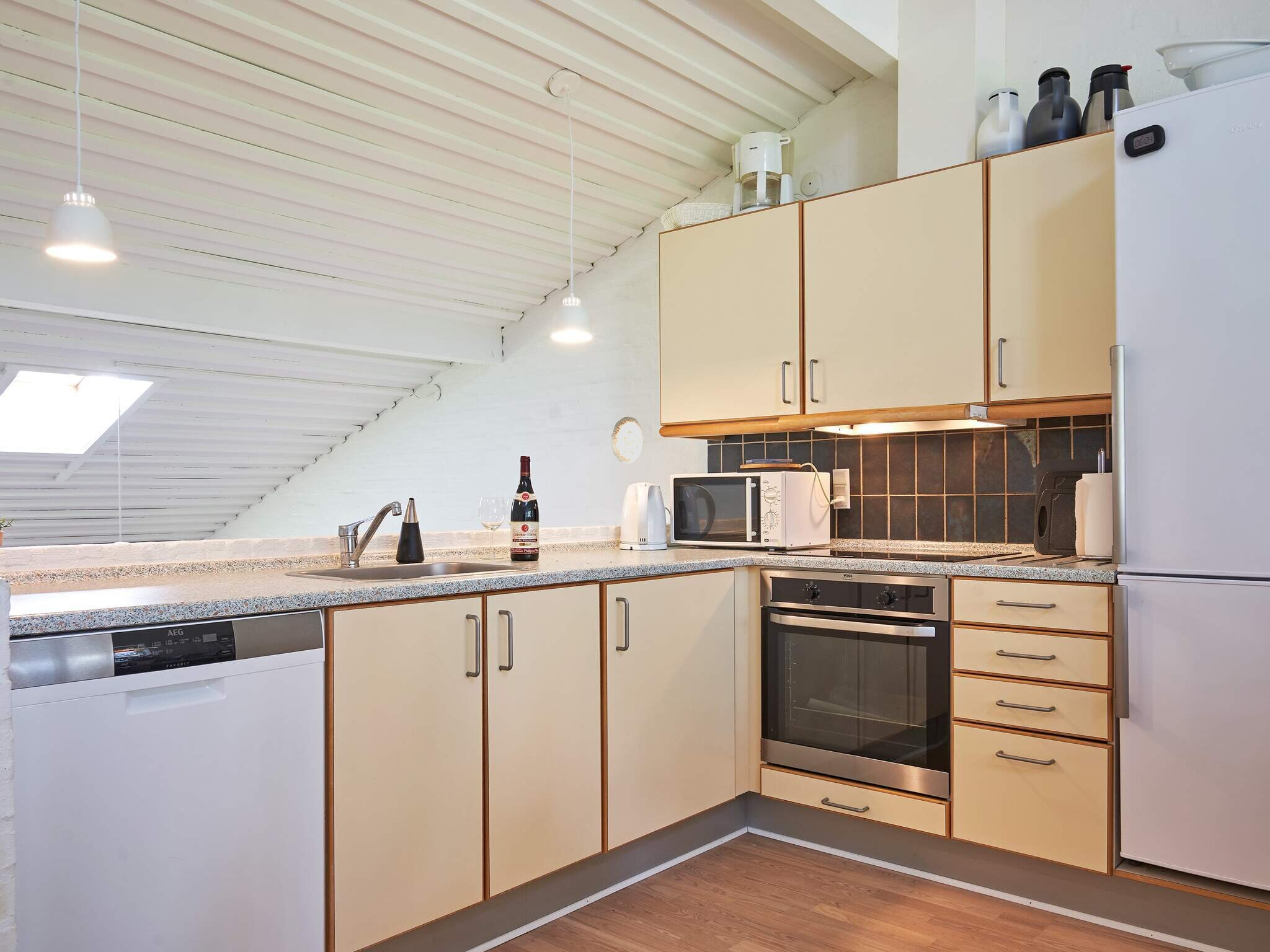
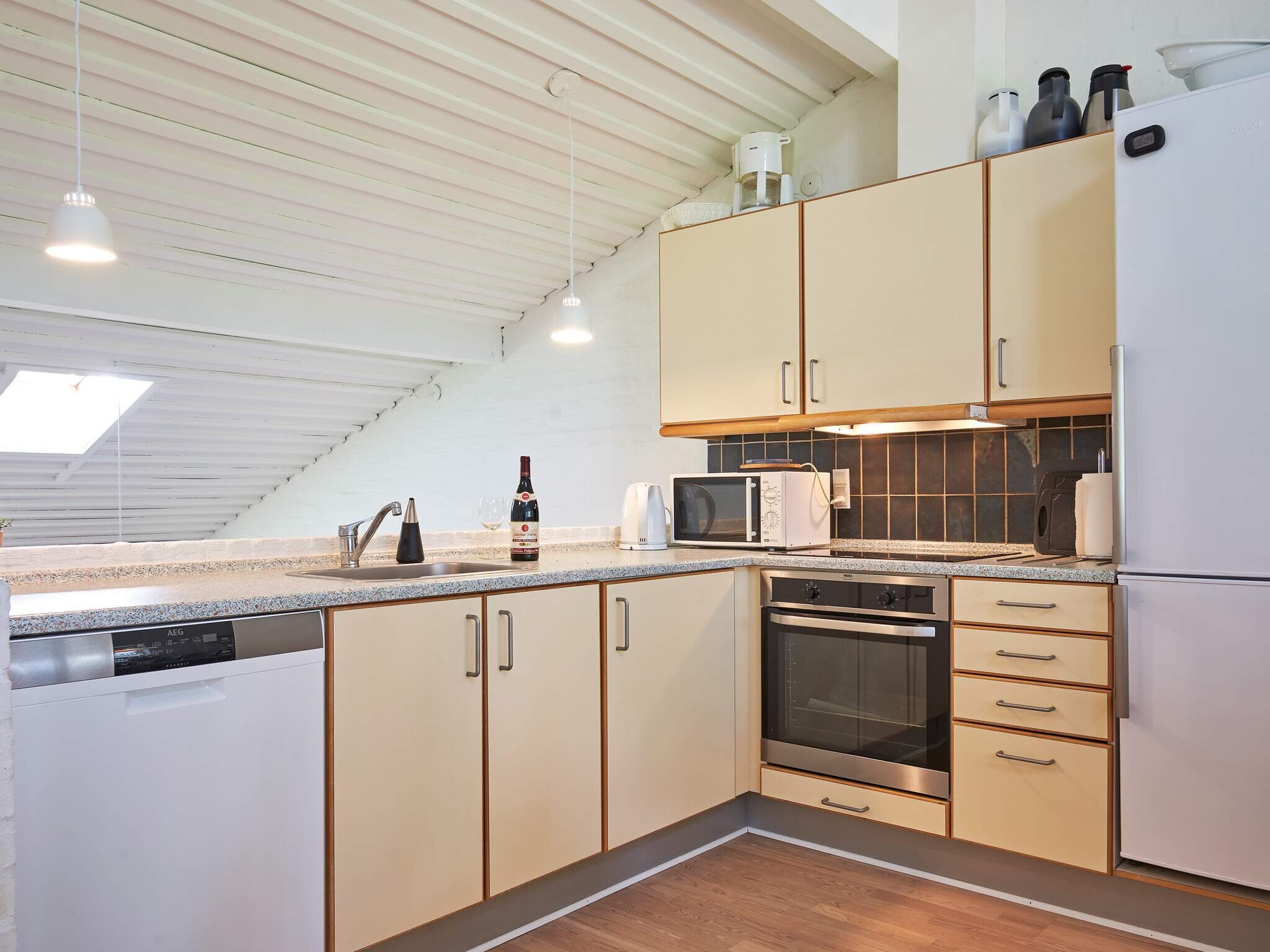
- decorative plate [611,416,644,464]
